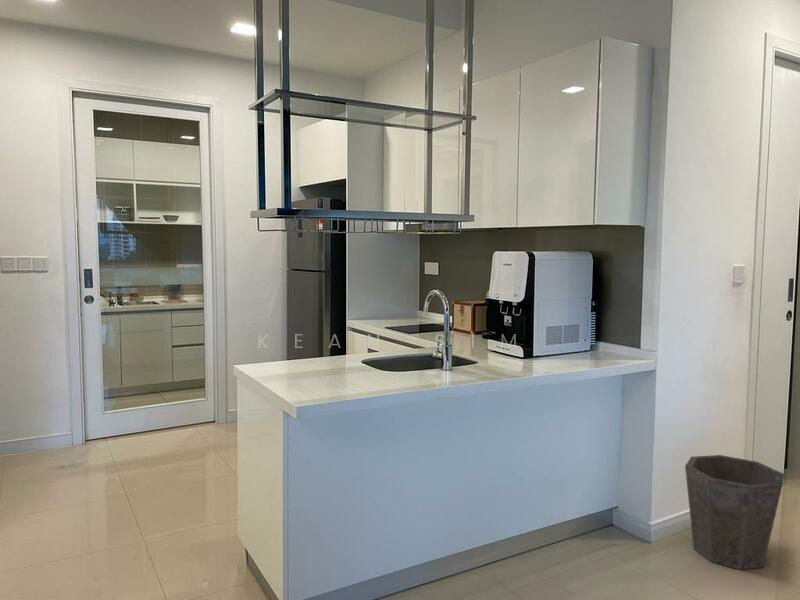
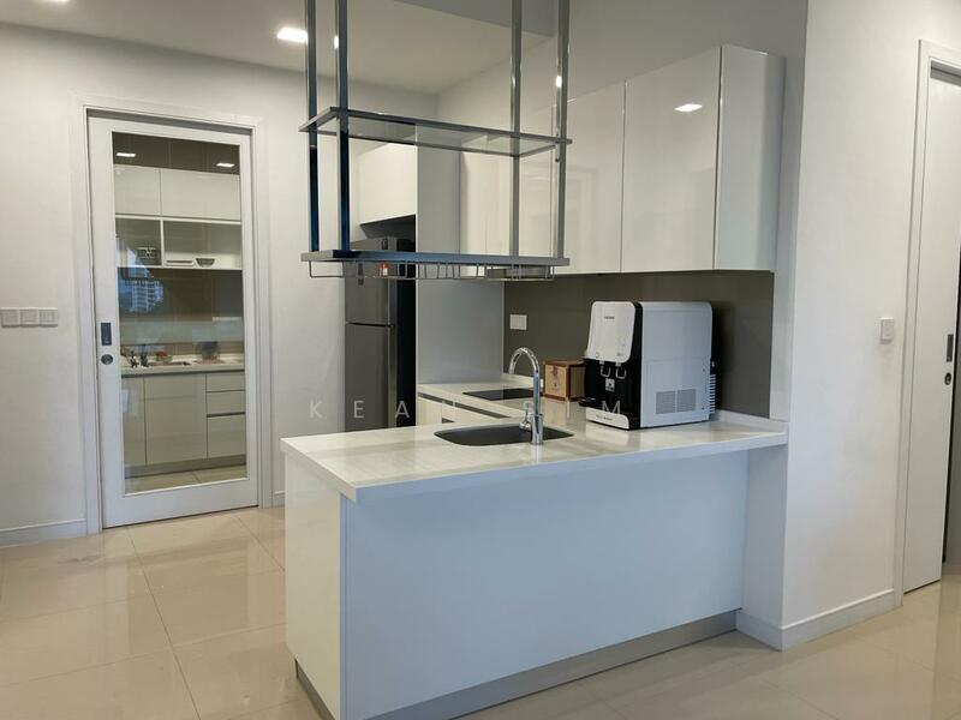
- waste bin [684,454,785,571]
